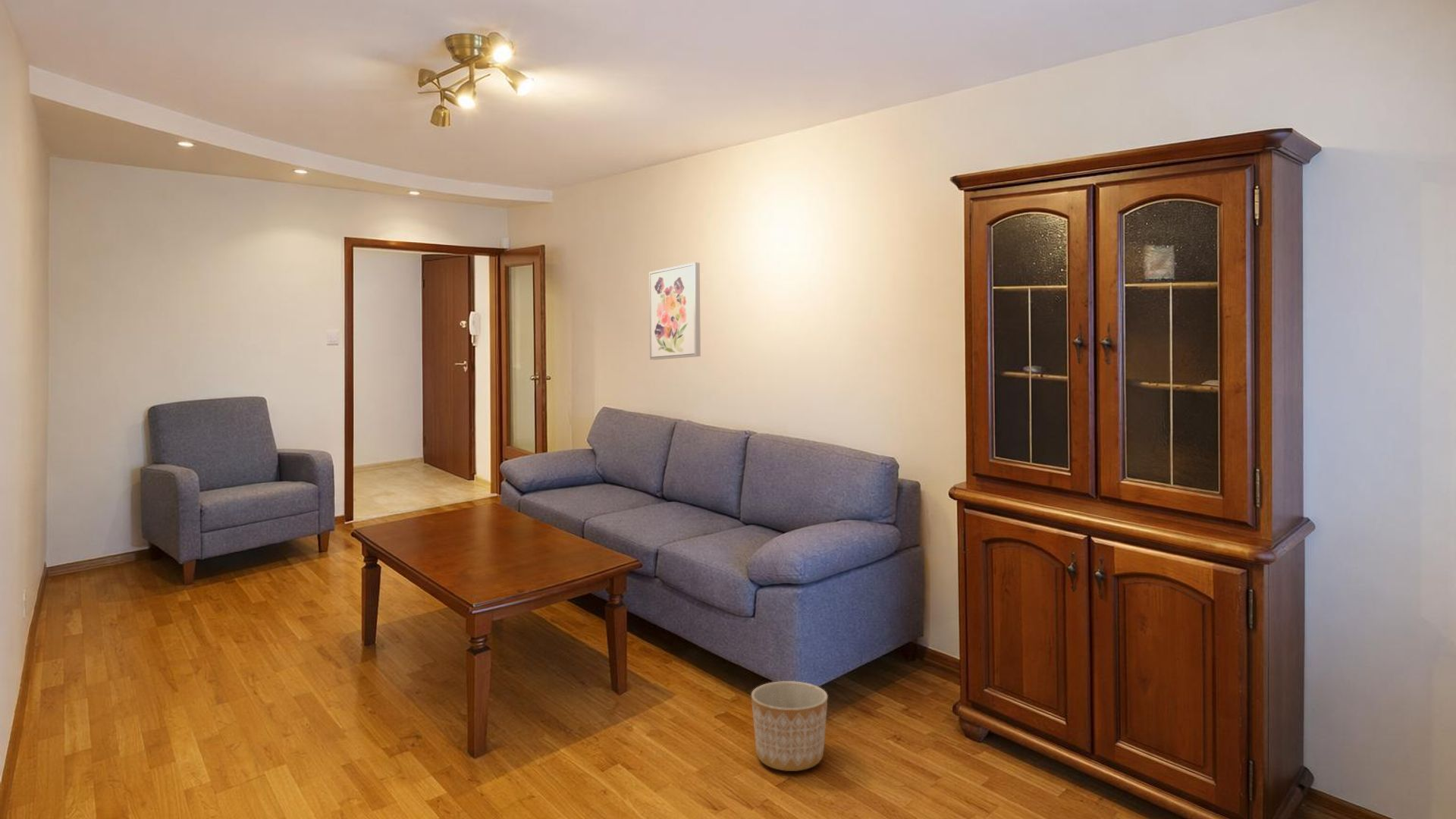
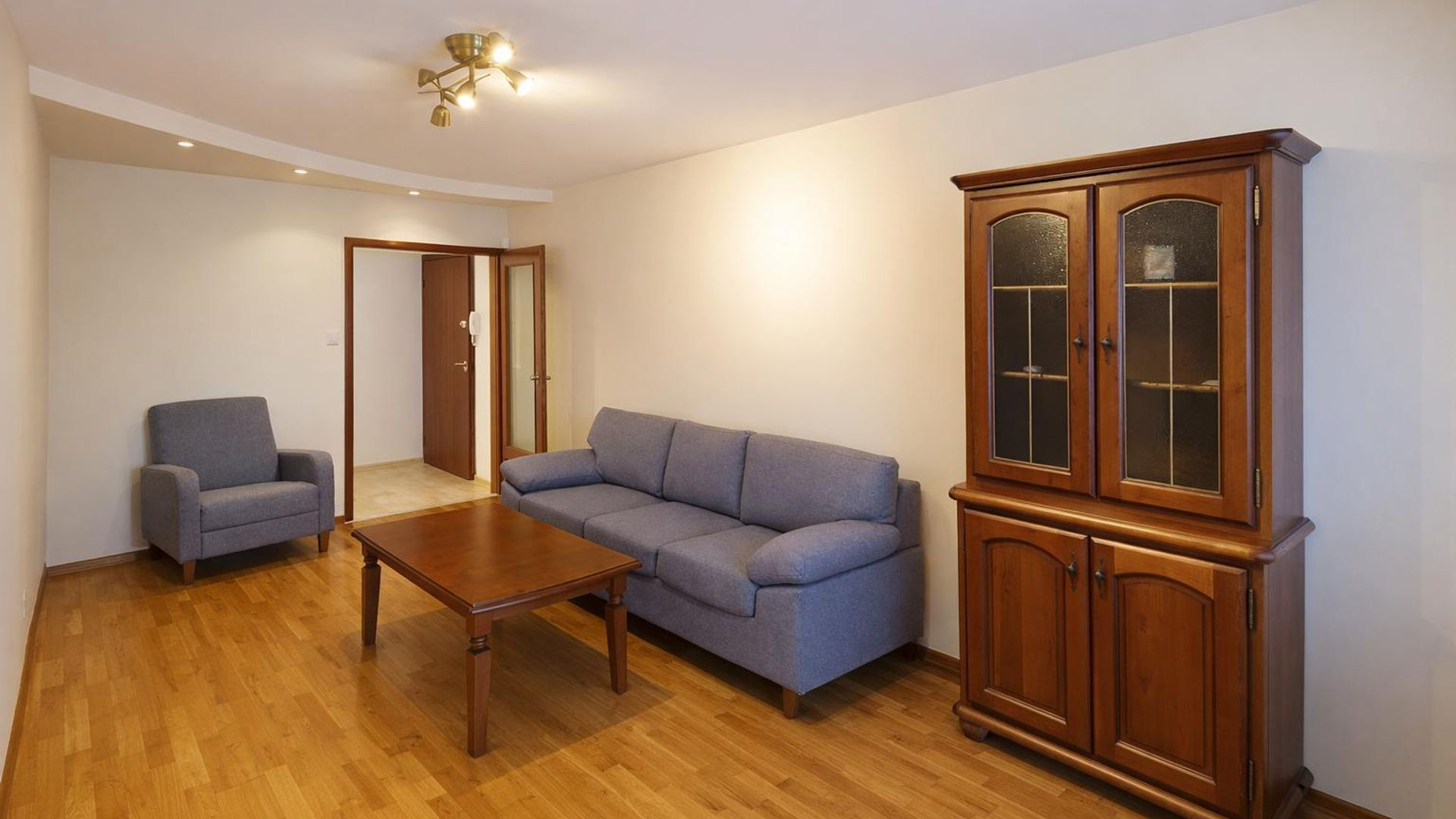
- wall art [648,262,701,360]
- planter [751,680,828,772]
